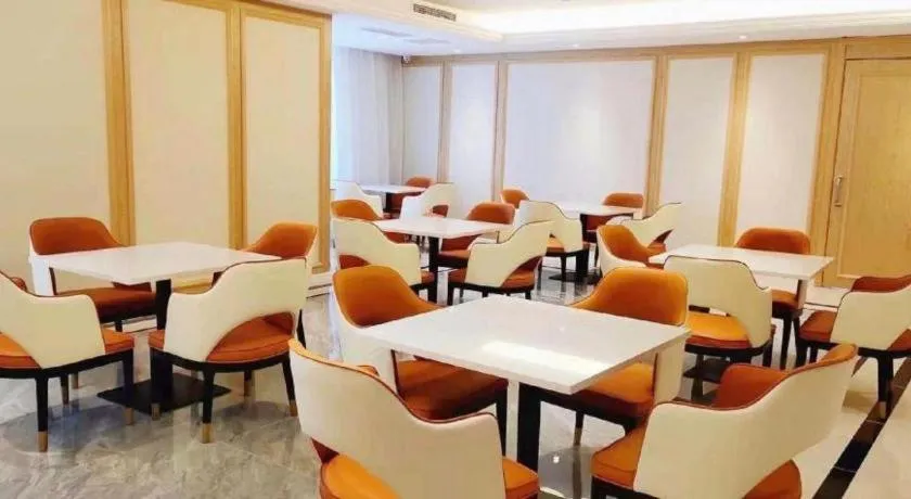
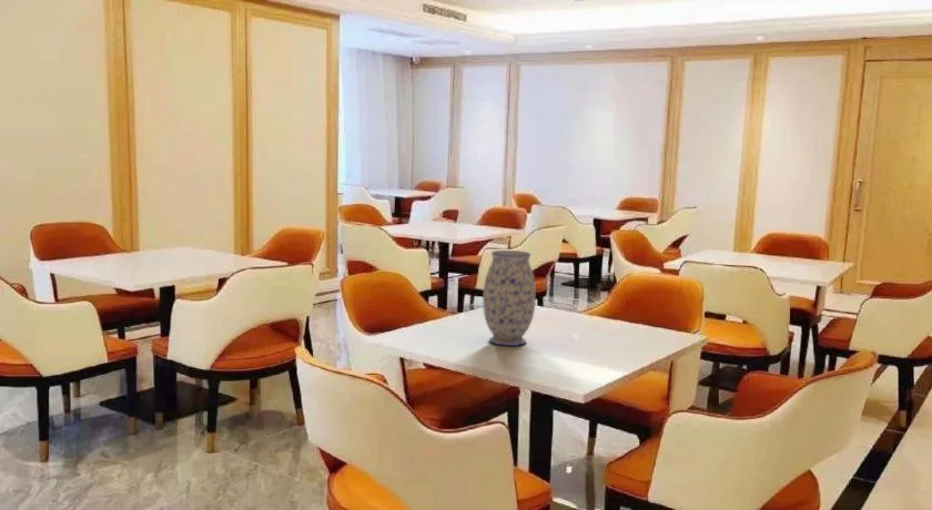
+ vase [482,249,537,347]
